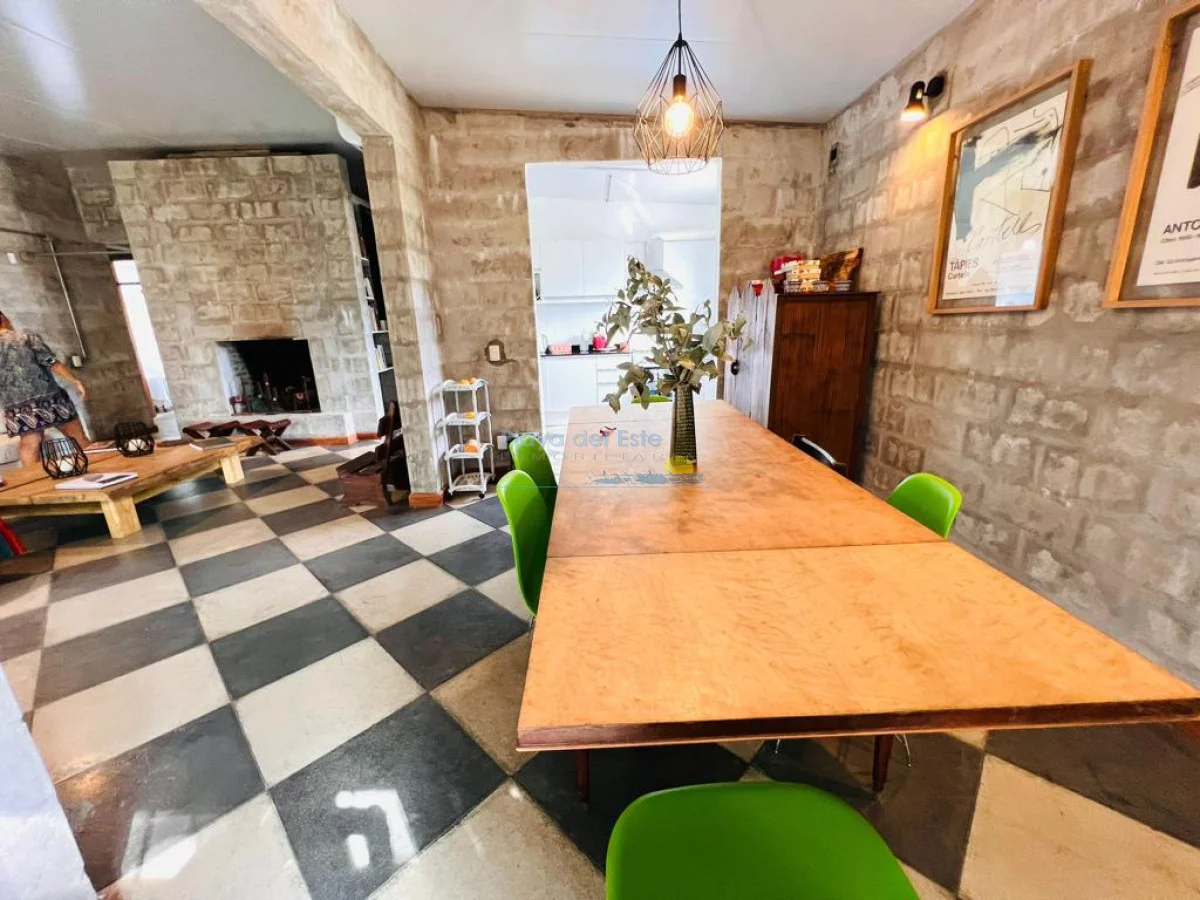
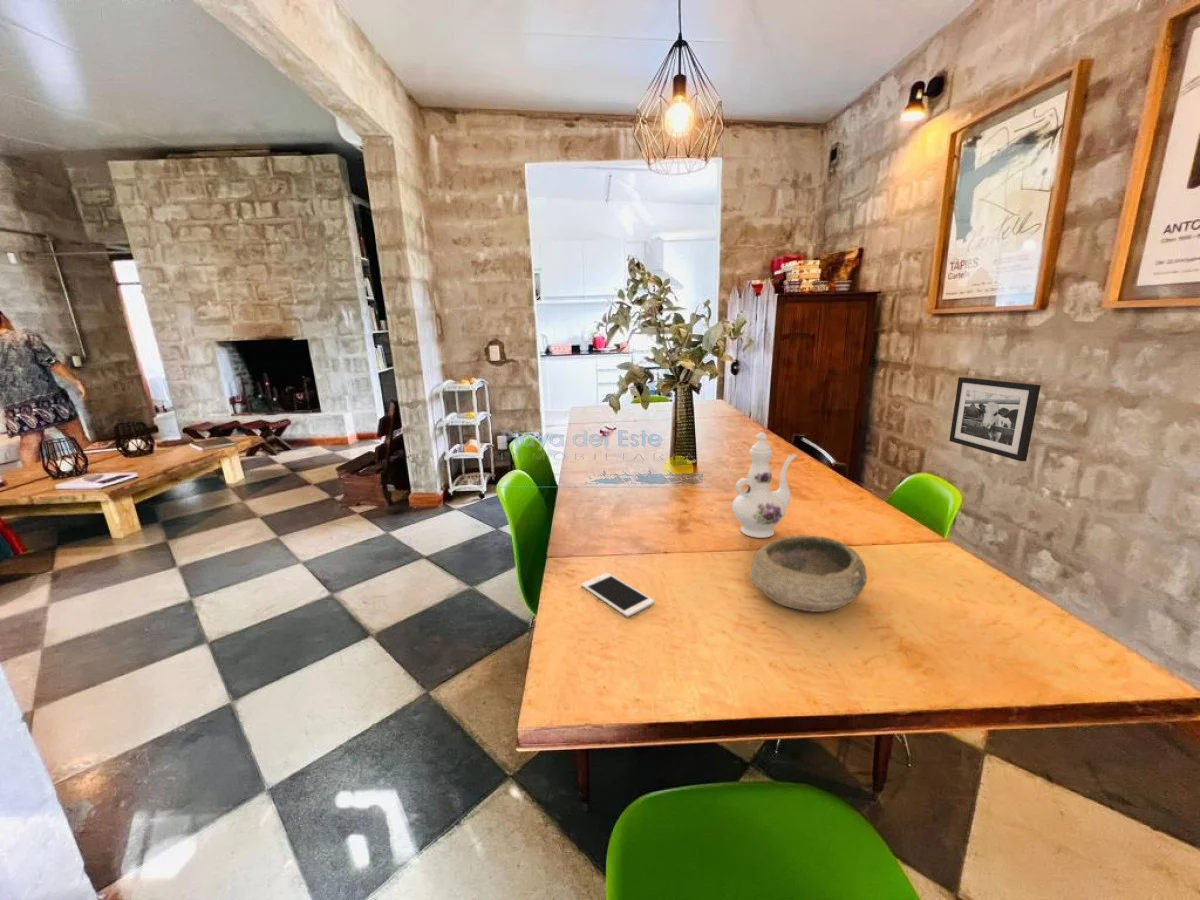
+ chinaware [731,431,799,539]
+ cell phone [580,572,655,618]
+ bowl [748,535,868,613]
+ picture frame [948,376,1042,462]
